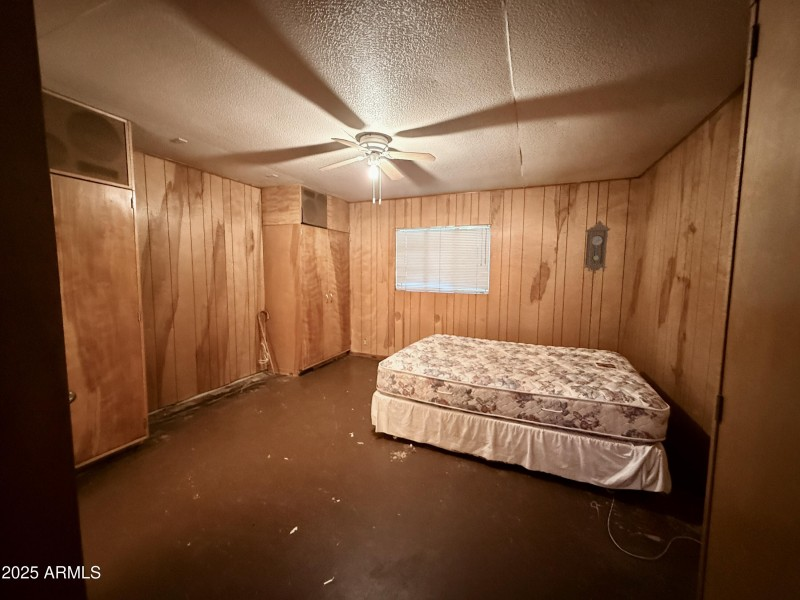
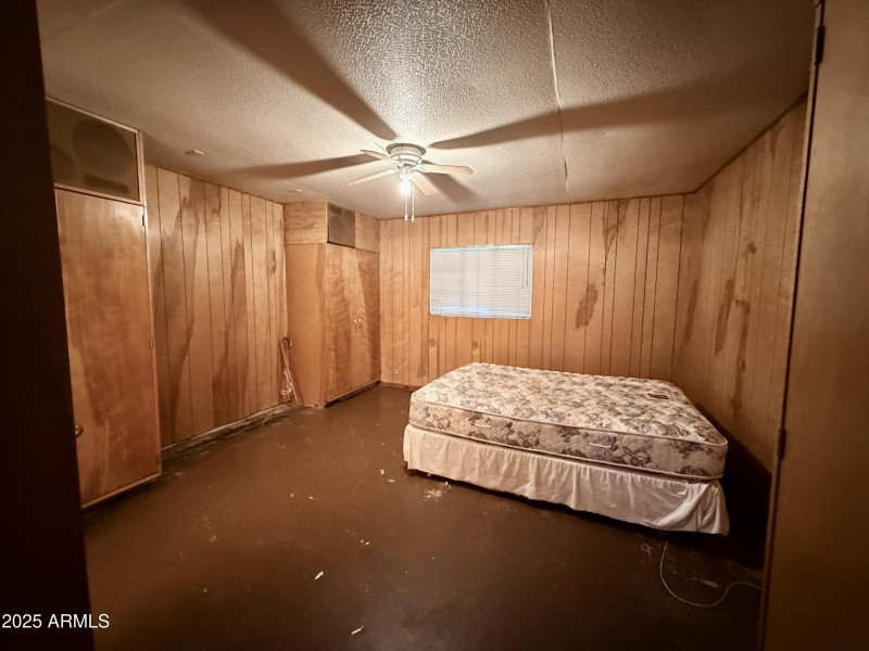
- pendulum clock [583,220,612,275]
